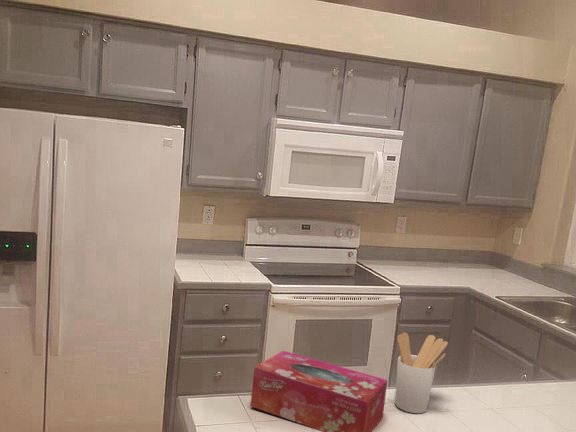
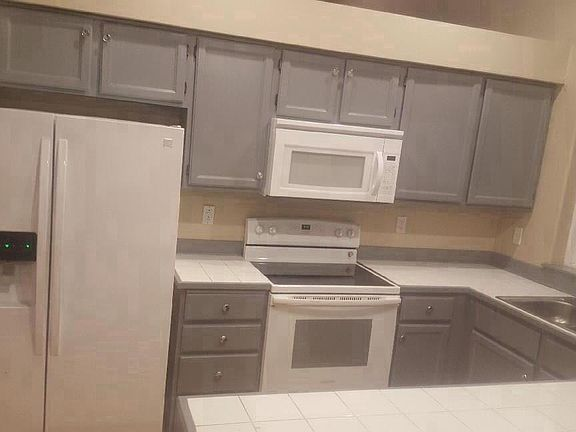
- tissue box [249,349,388,432]
- utensil holder [394,332,449,414]
